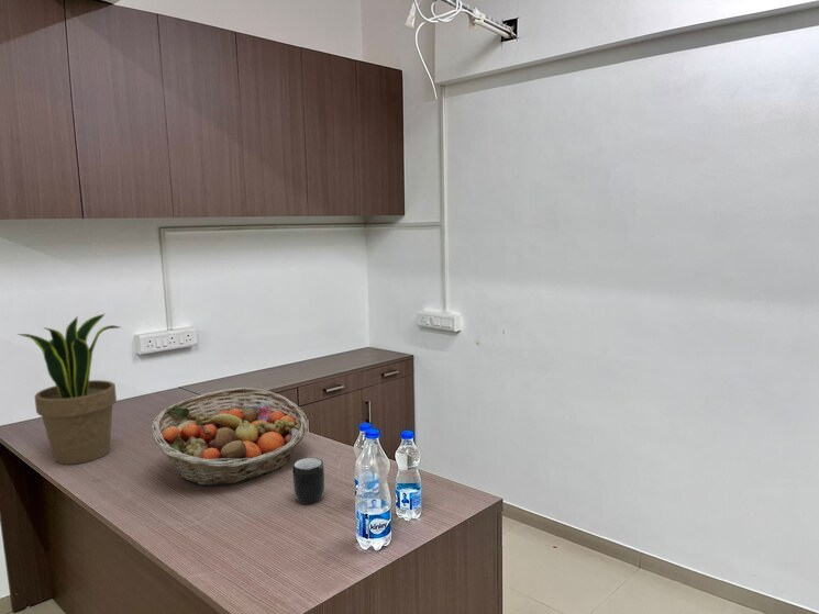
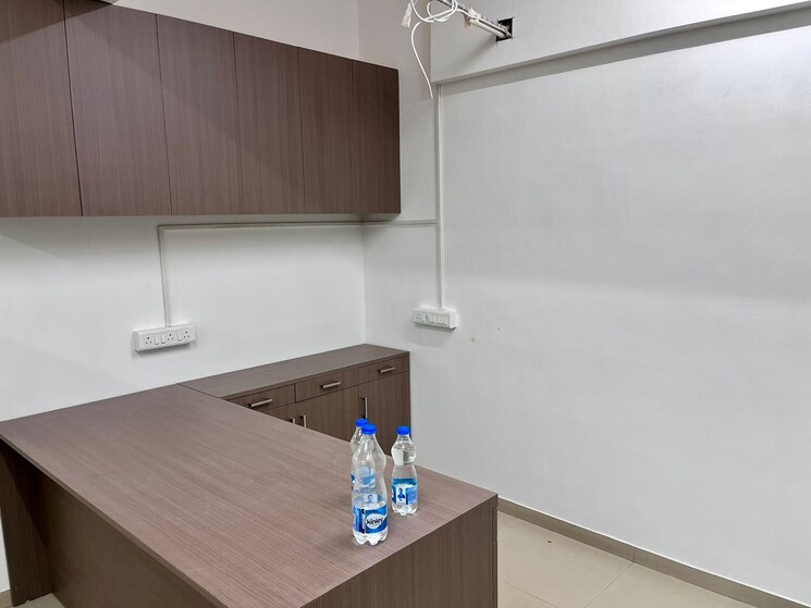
- fruit basket [151,387,310,488]
- potted plant [16,313,121,466]
- mug [291,457,325,505]
